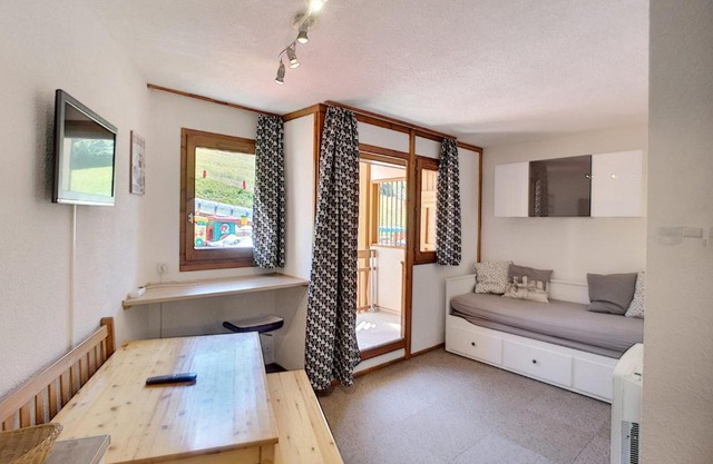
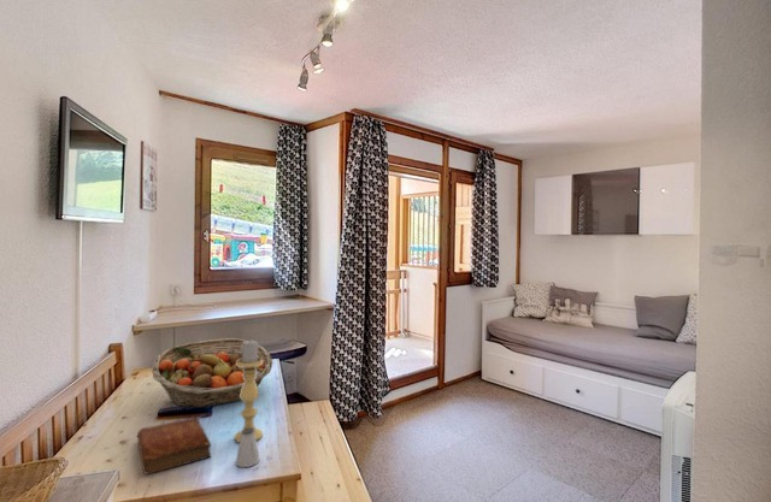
+ bible [136,417,212,476]
+ fruit basket [151,337,273,409]
+ saltshaker [234,427,260,468]
+ candle holder [234,338,264,444]
